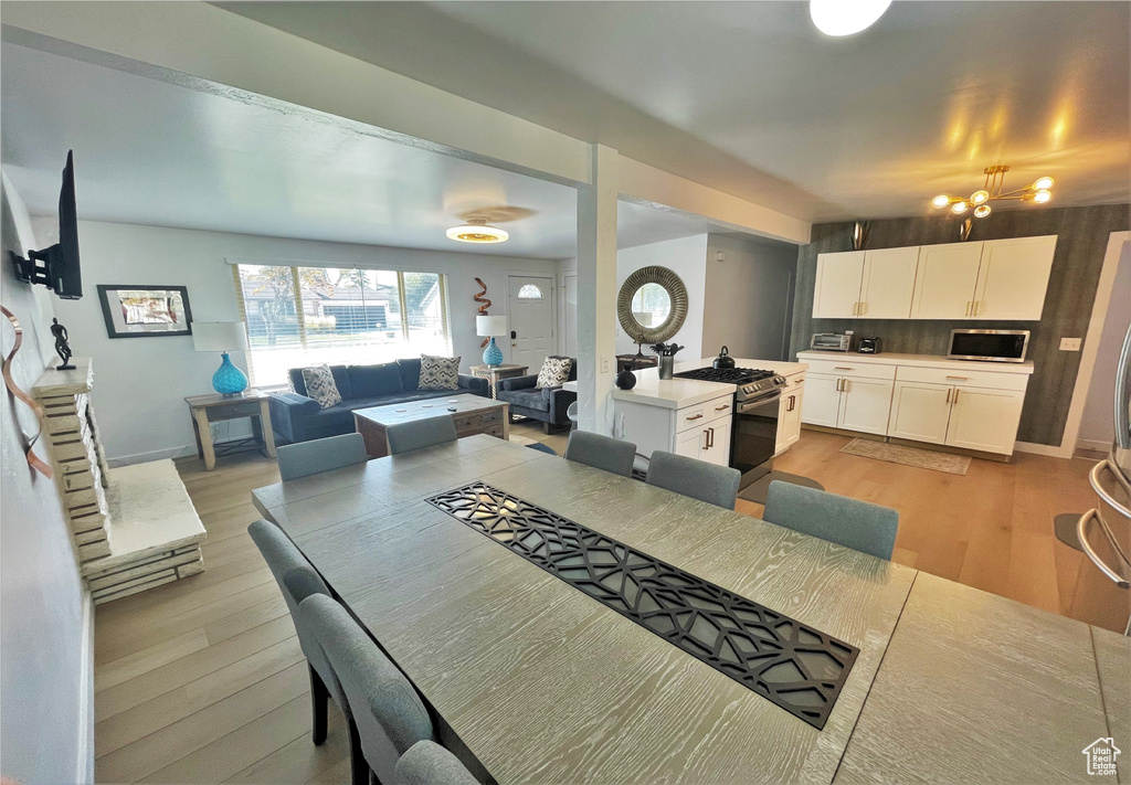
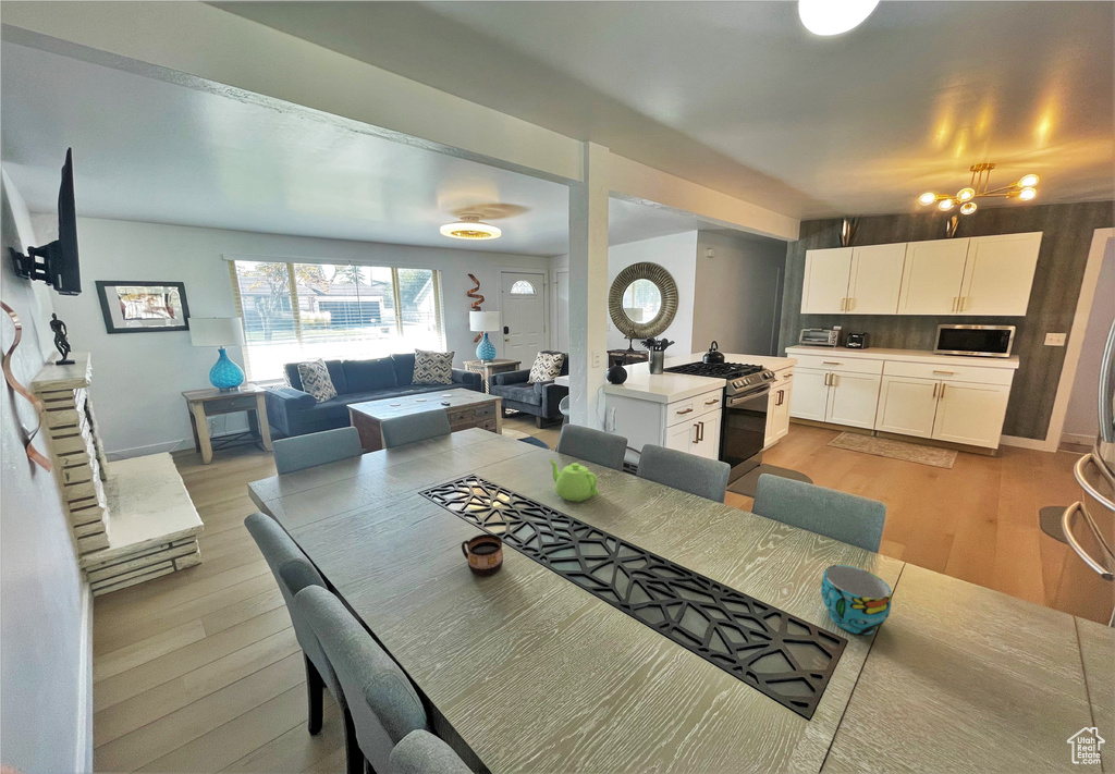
+ cup [461,533,504,577]
+ cup [820,564,892,636]
+ teapot [548,458,600,503]
